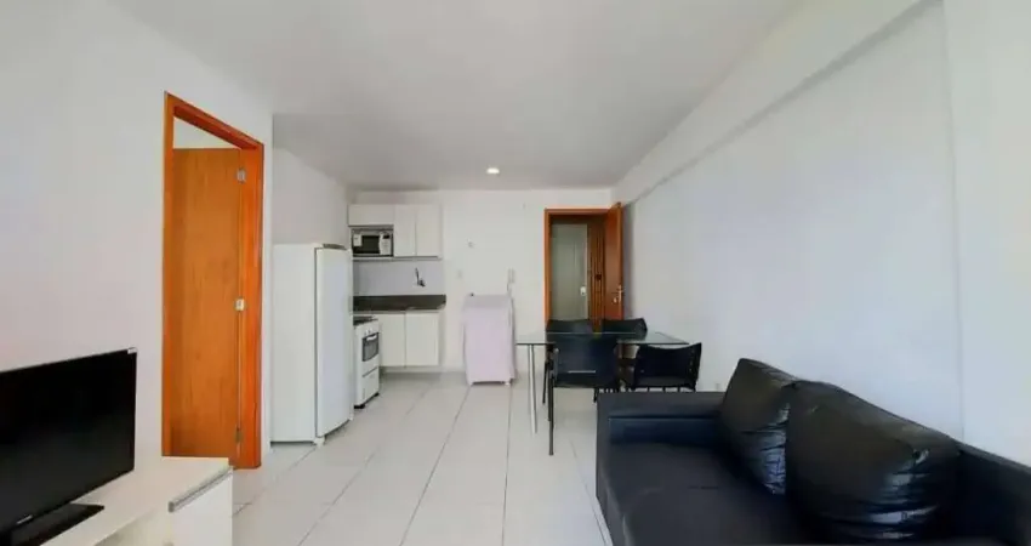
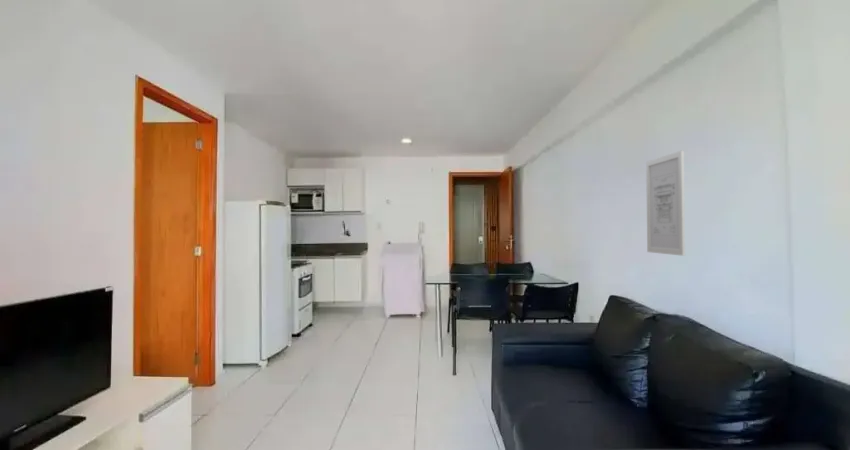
+ wall art [645,150,686,257]
